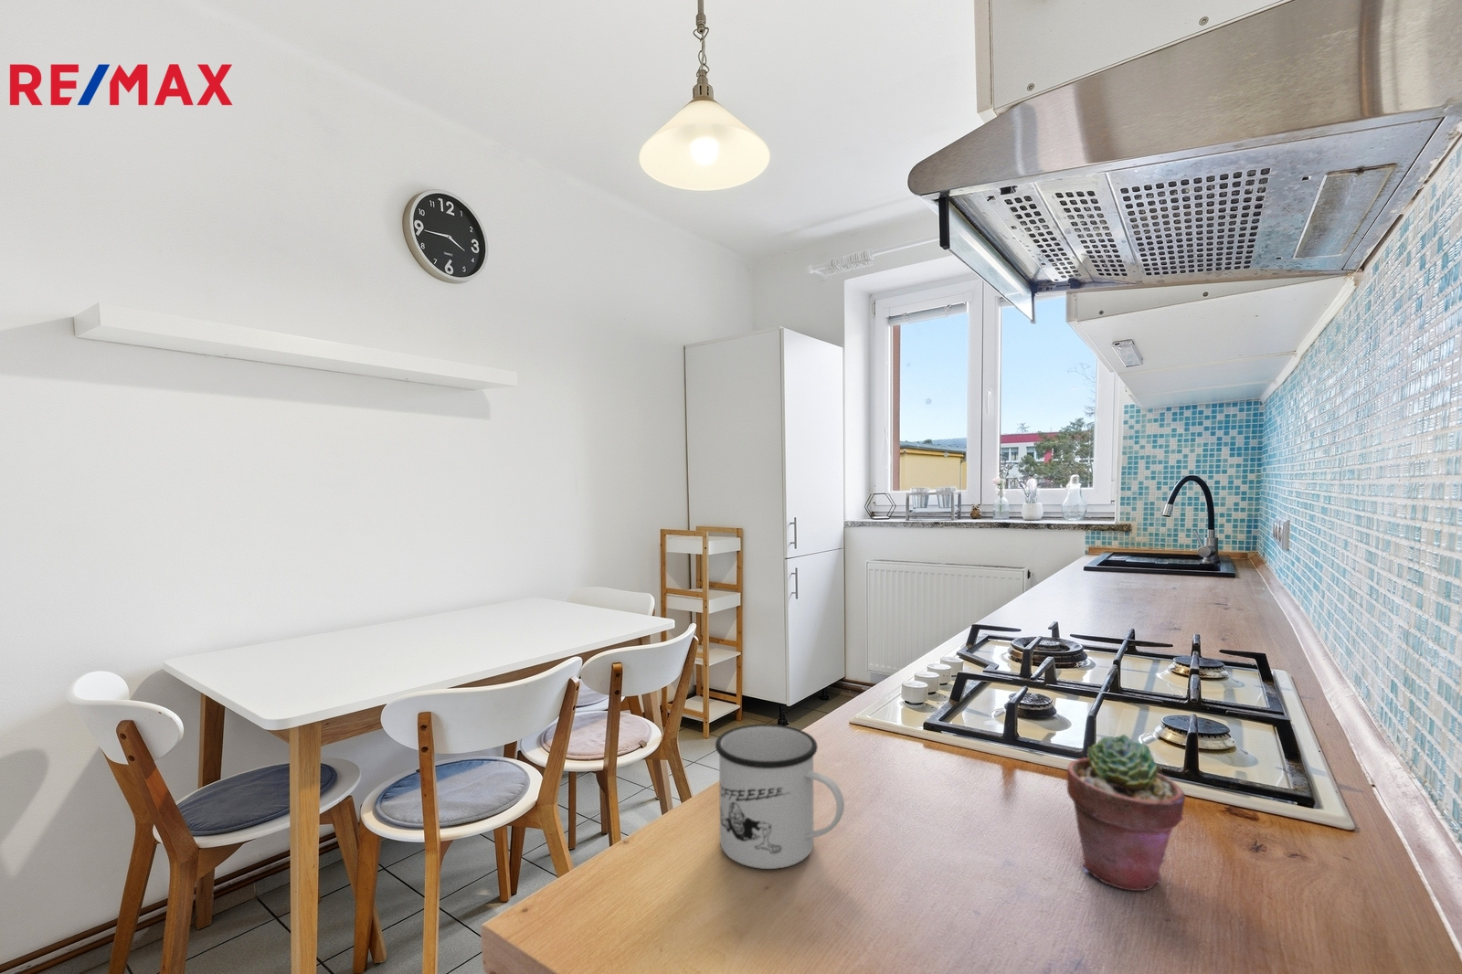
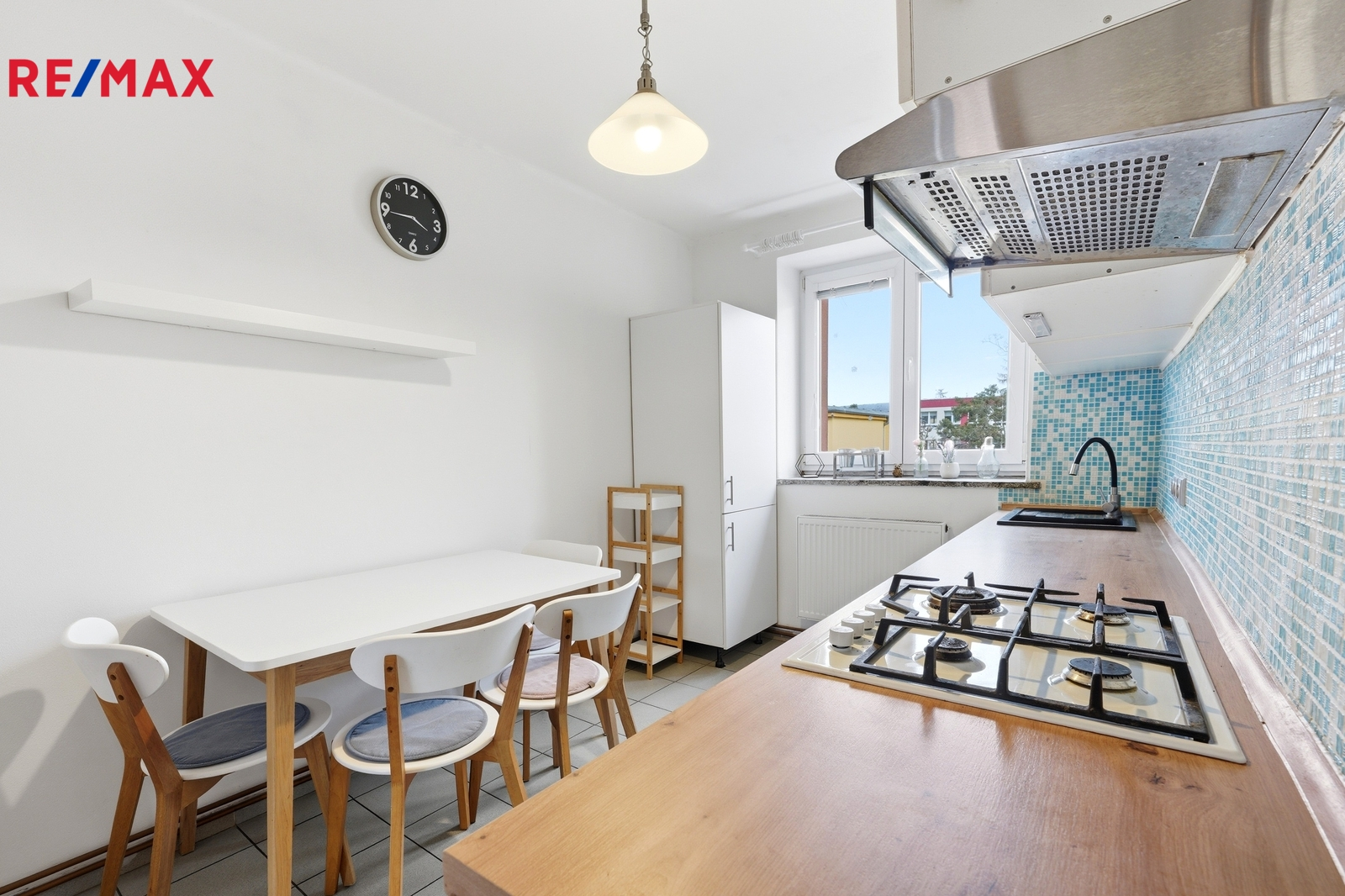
- mug [714,724,846,870]
- potted succulent [1066,734,1186,891]
